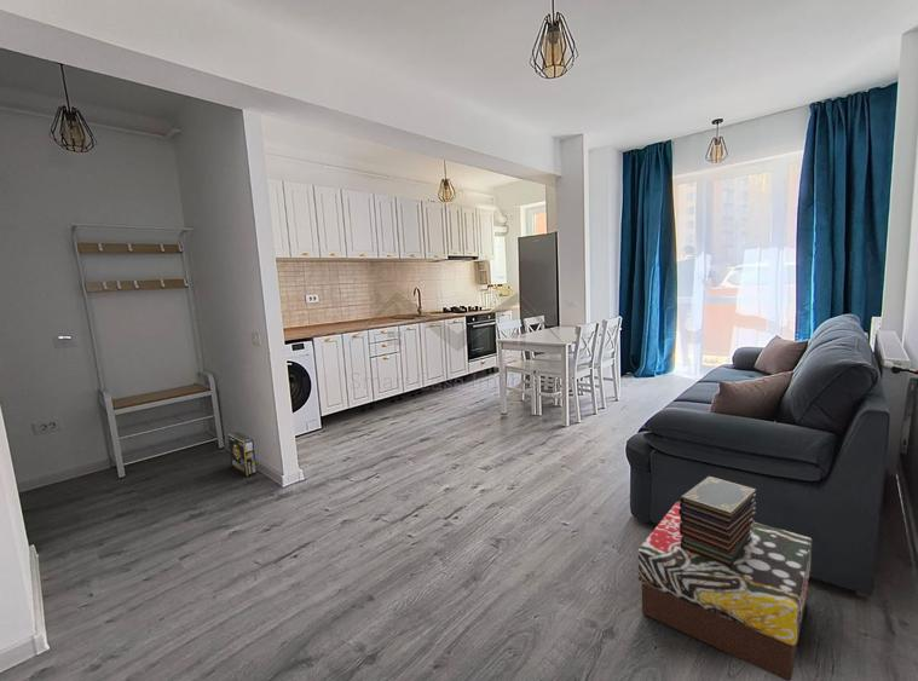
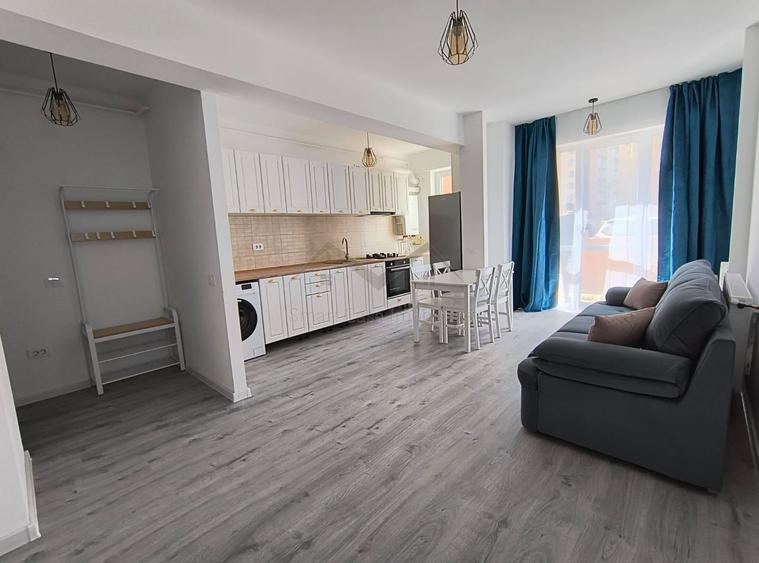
- book stack [679,475,757,567]
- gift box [637,501,813,681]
- box [227,431,258,478]
